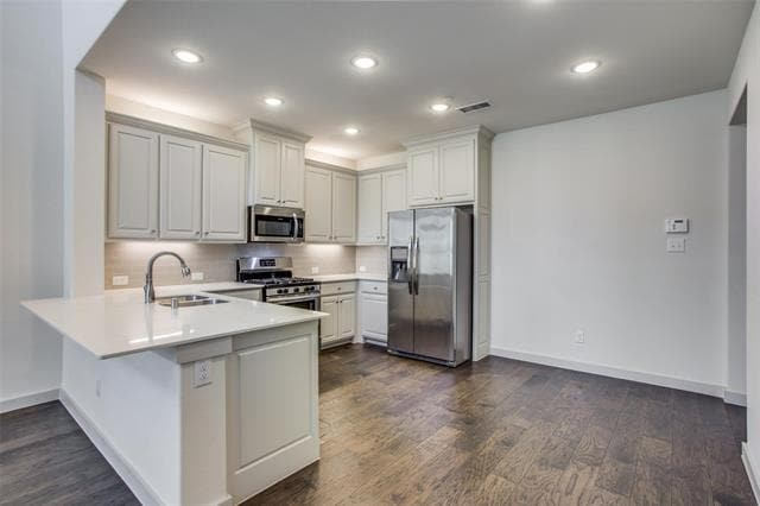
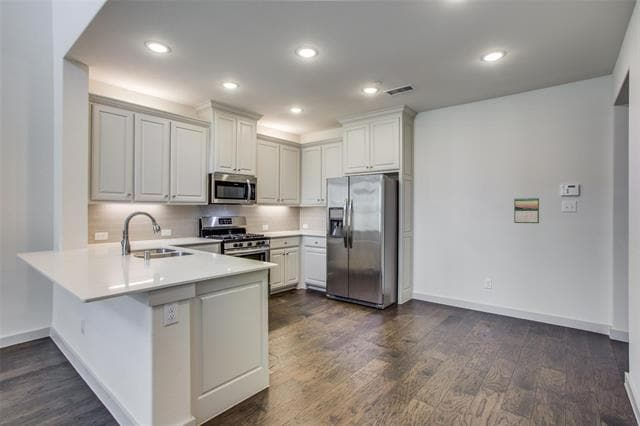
+ calendar [513,197,540,224]
